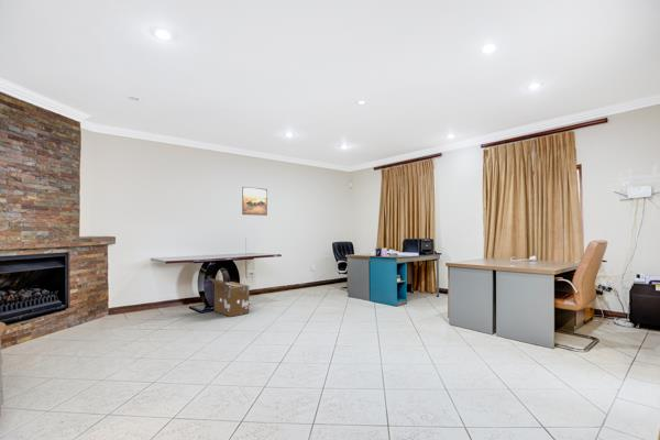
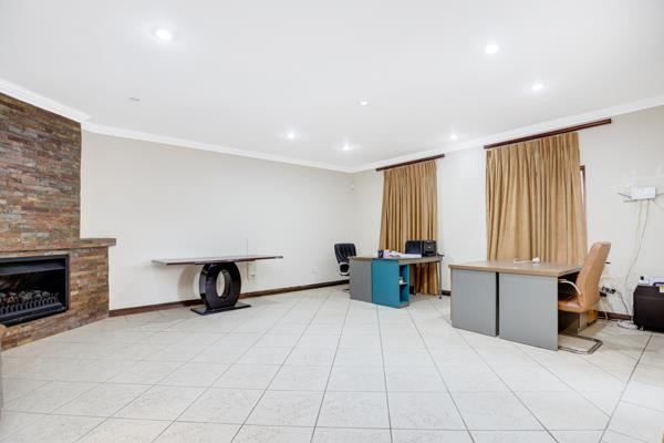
- cardboard box [207,276,250,318]
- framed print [241,186,268,217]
